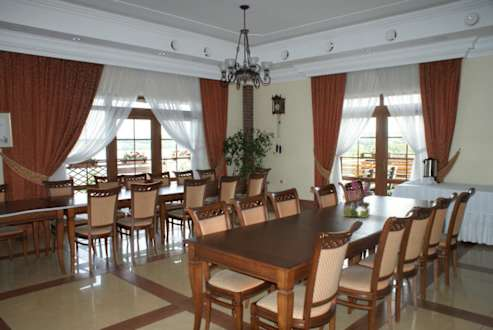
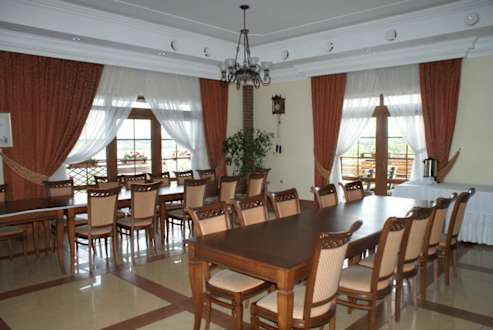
- flower arrangement [343,179,371,219]
